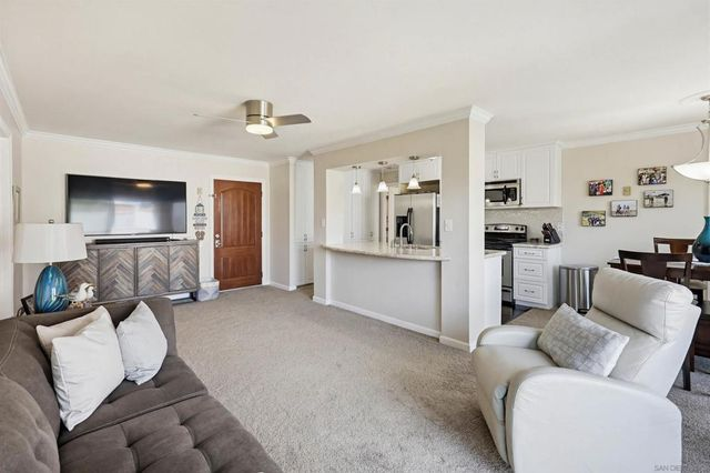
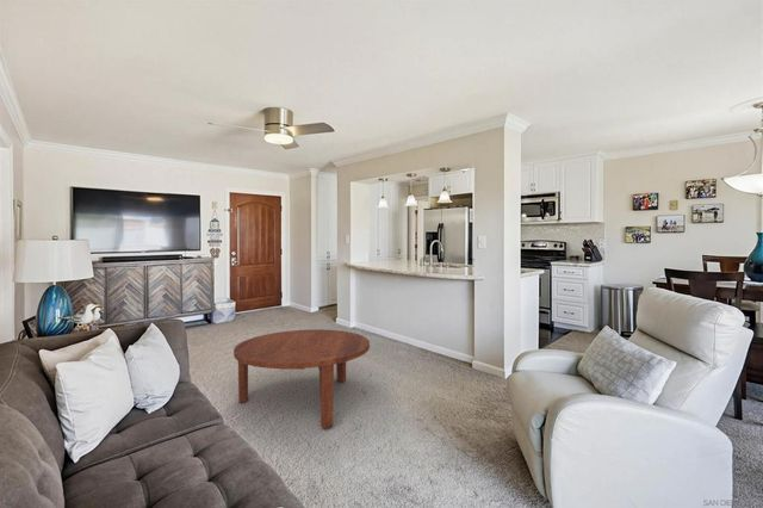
+ coffee table [232,328,371,429]
